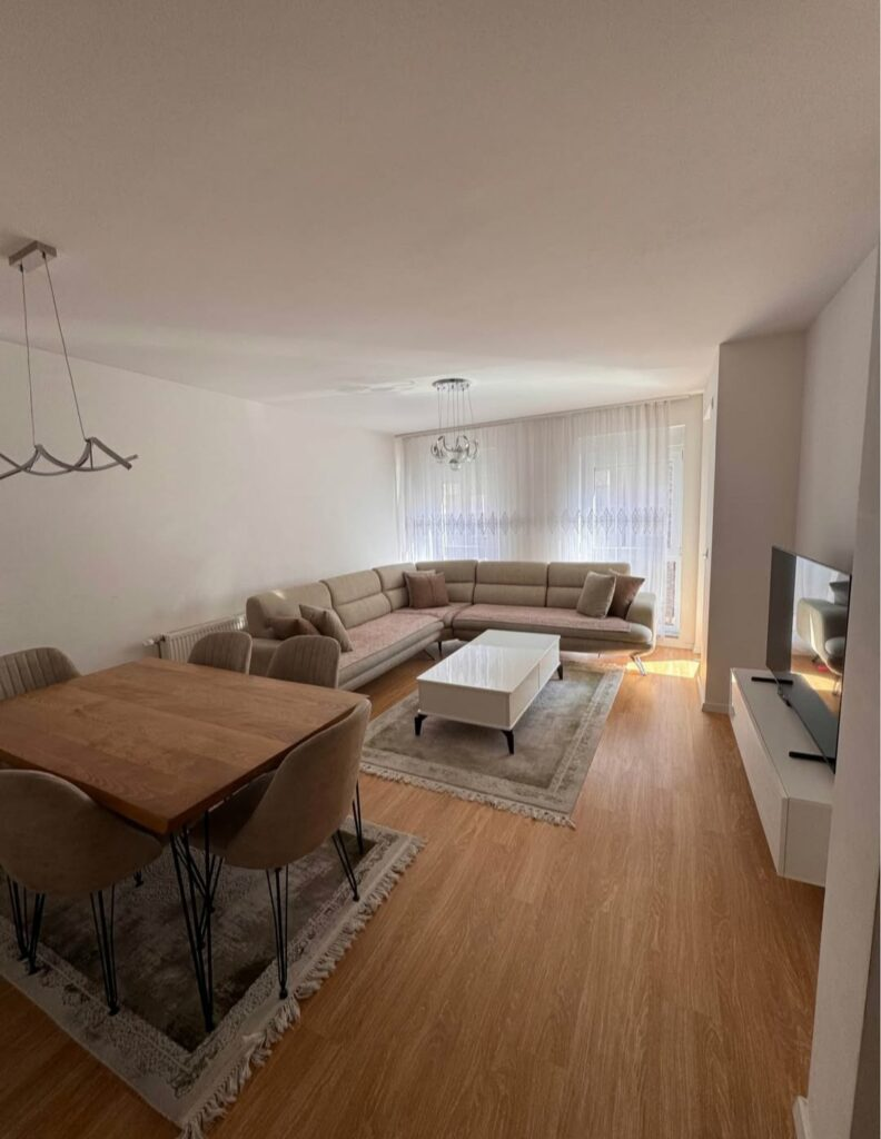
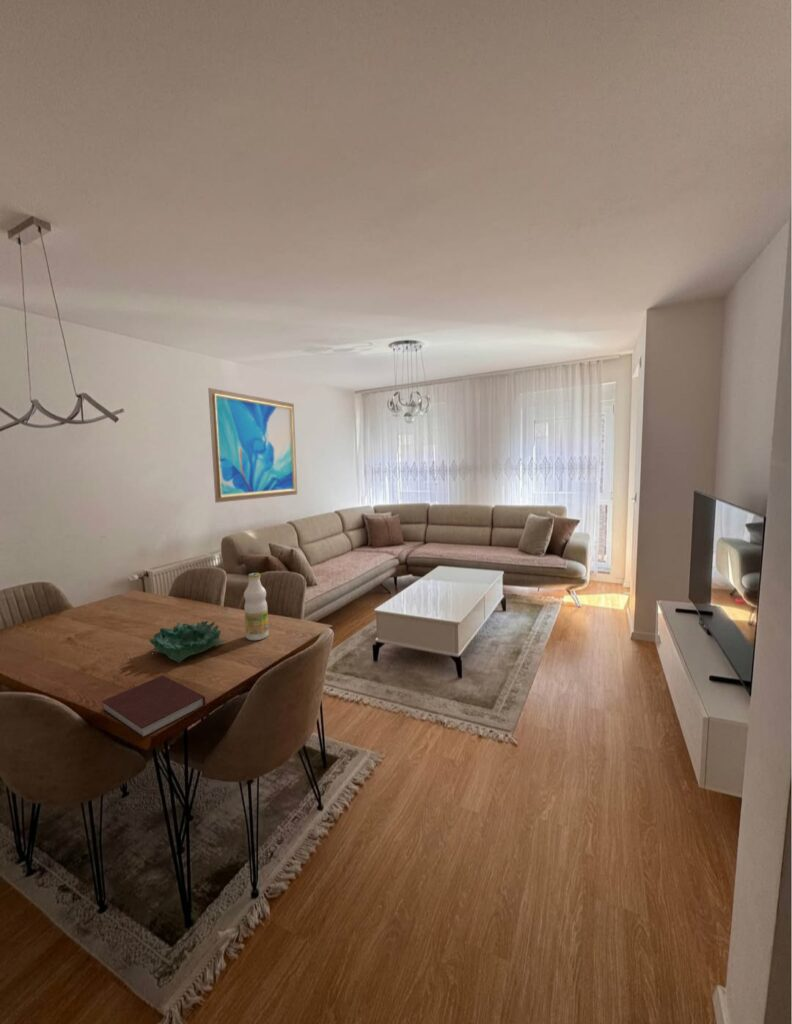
+ notebook [101,674,206,739]
+ decorative bowl [149,620,225,664]
+ wall art [207,387,298,504]
+ bottle [243,572,270,641]
